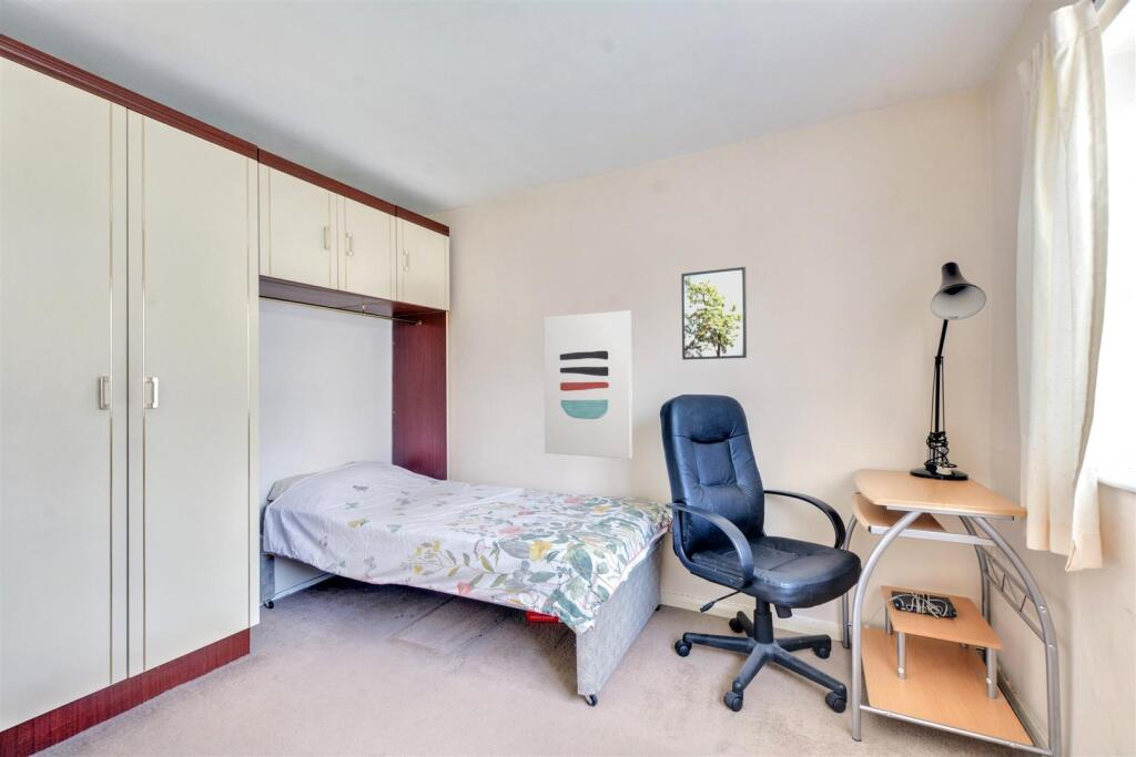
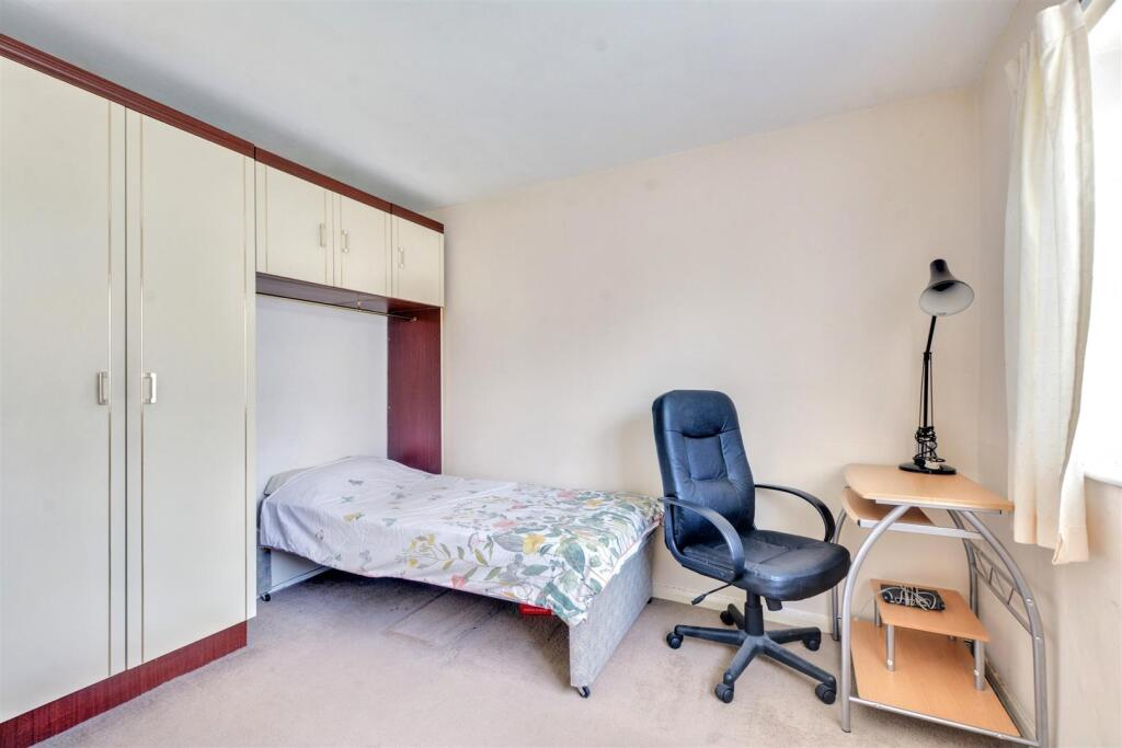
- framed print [680,266,748,361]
- wall art [542,309,633,460]
